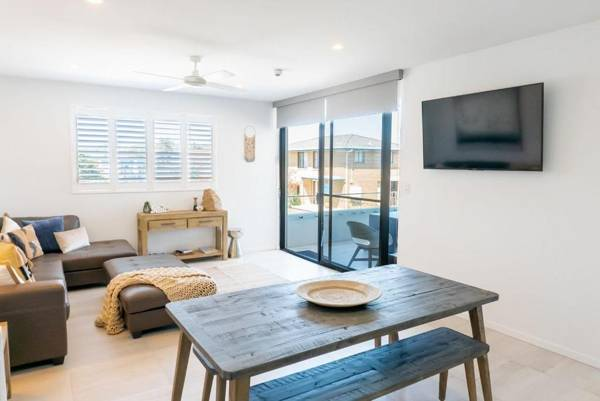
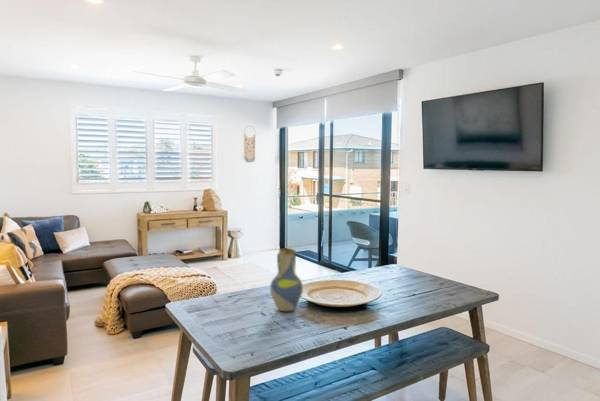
+ vase [269,247,304,312]
